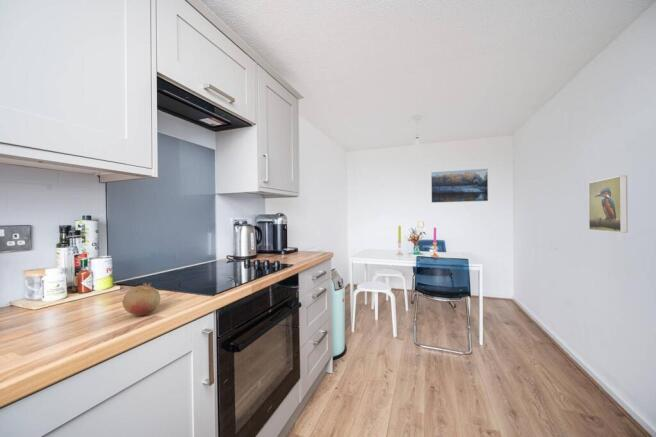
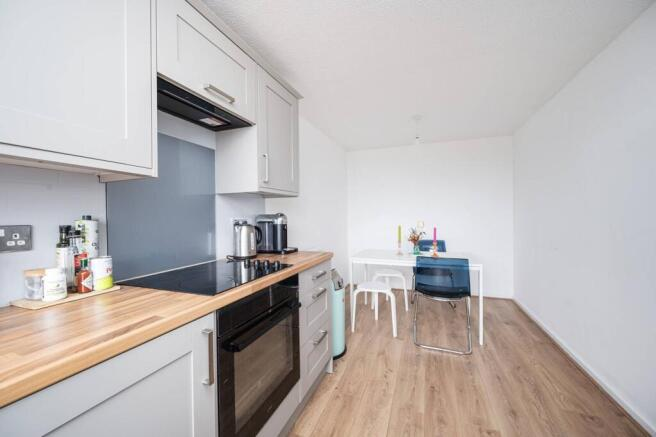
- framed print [430,168,489,204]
- fruit [121,281,161,317]
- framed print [588,175,628,234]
